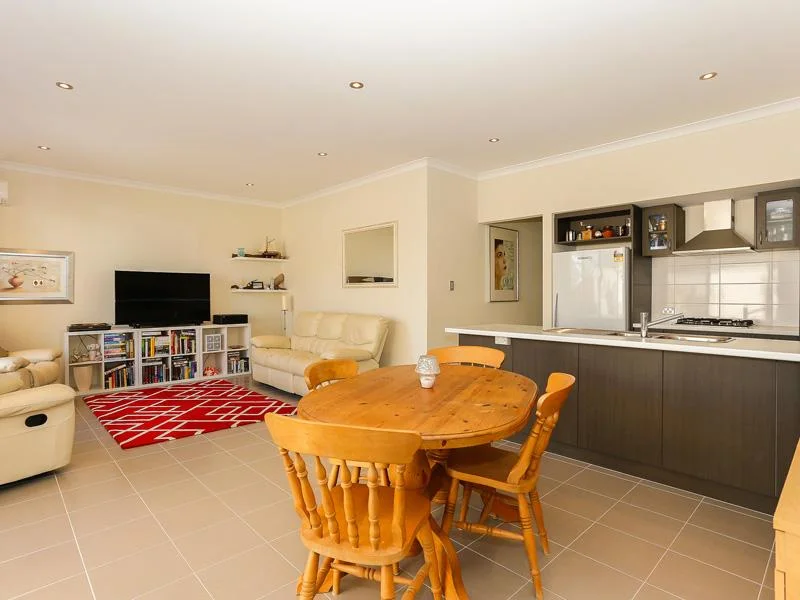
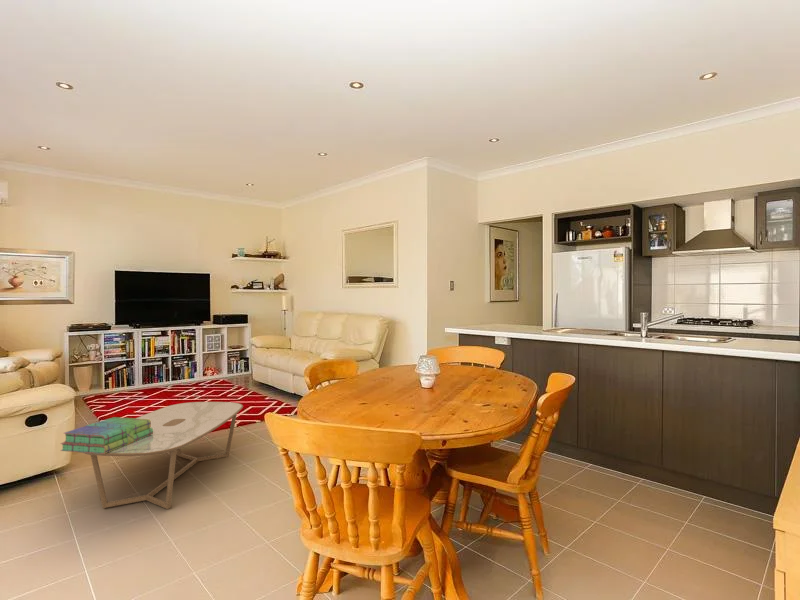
+ coffee table [84,401,244,510]
+ stack of books [60,416,153,454]
